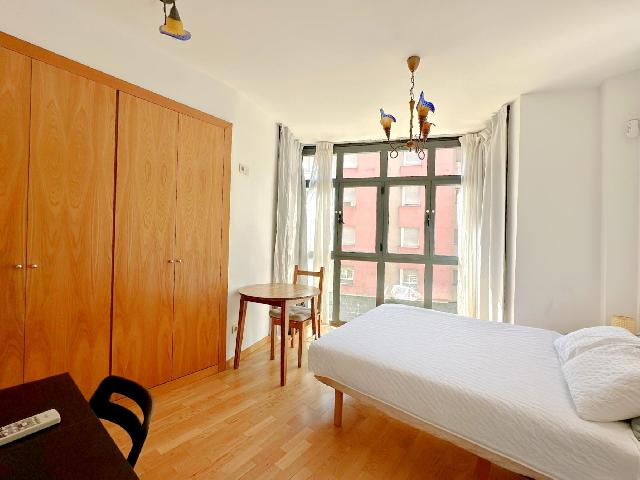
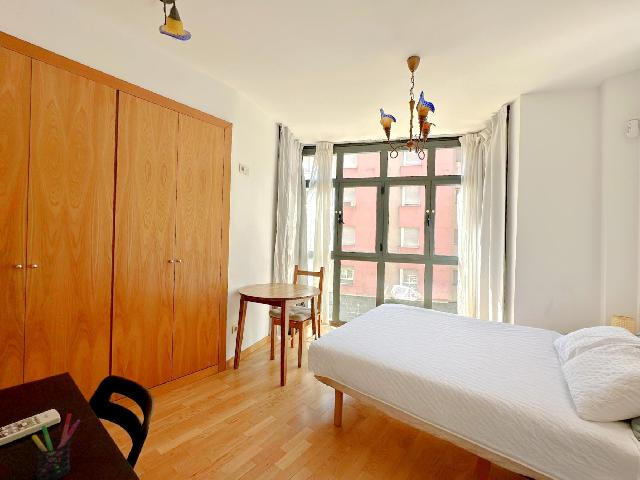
+ pen holder [31,413,81,480]
